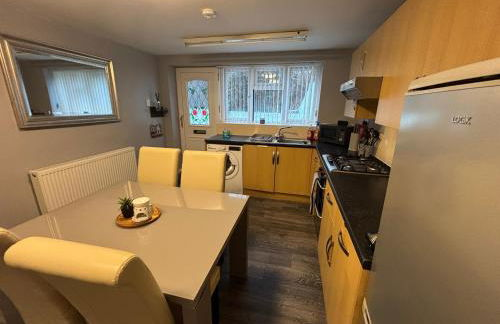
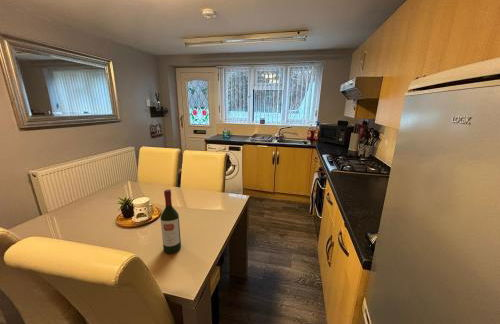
+ wine bottle [160,189,182,254]
